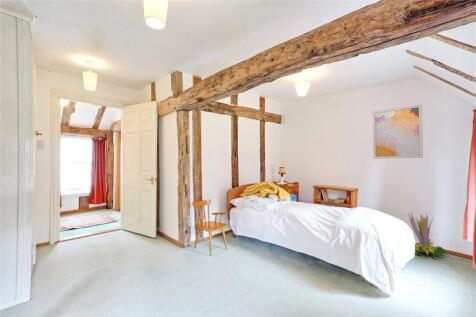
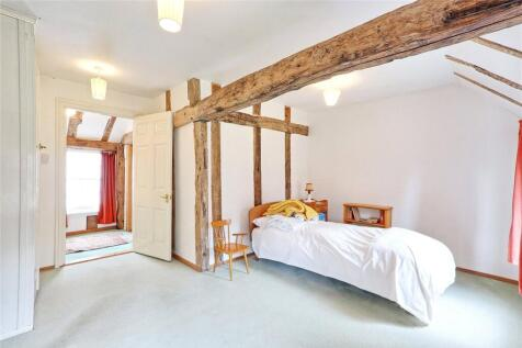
- decorative plant [408,211,446,259]
- wall art [372,103,424,160]
